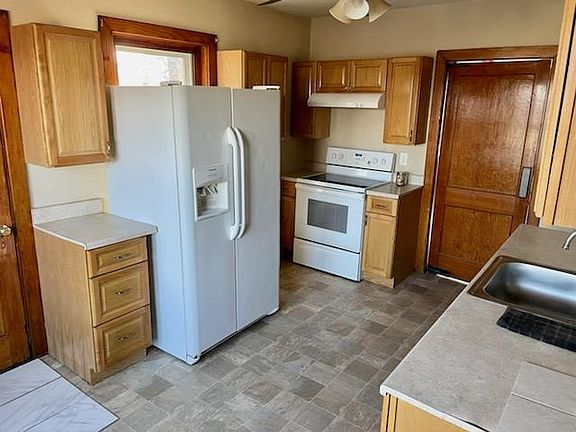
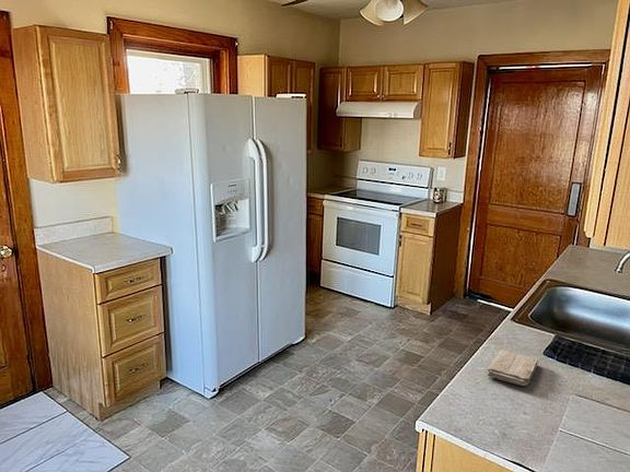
+ washcloth [487,350,539,387]
